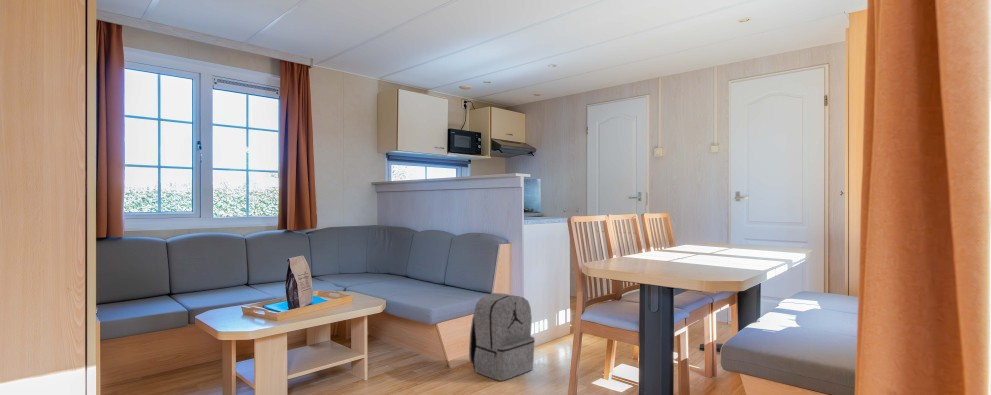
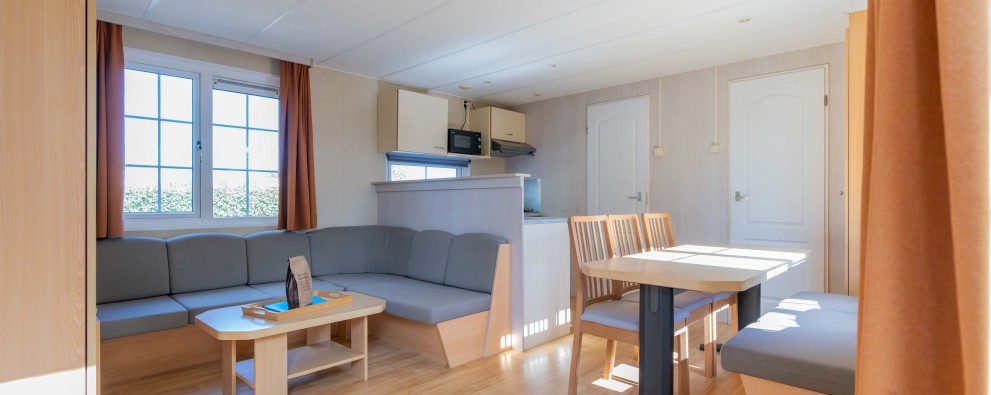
- backpack [468,292,536,382]
